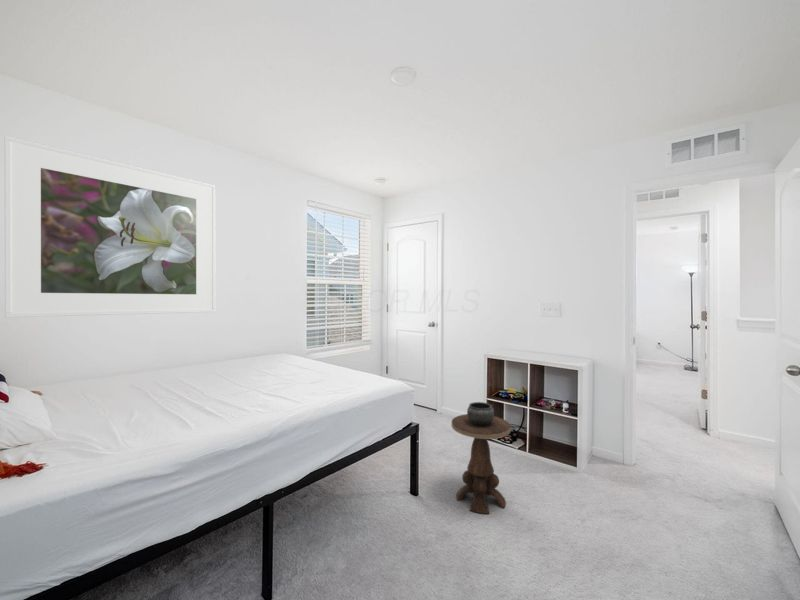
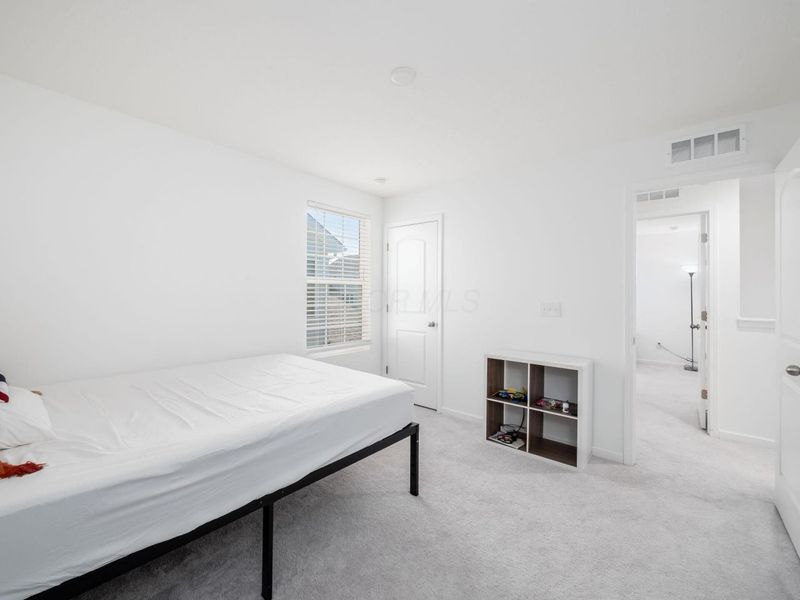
- side table [451,401,512,515]
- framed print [4,135,217,318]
